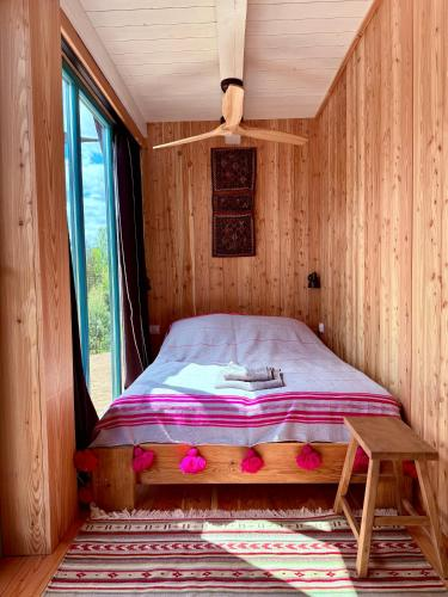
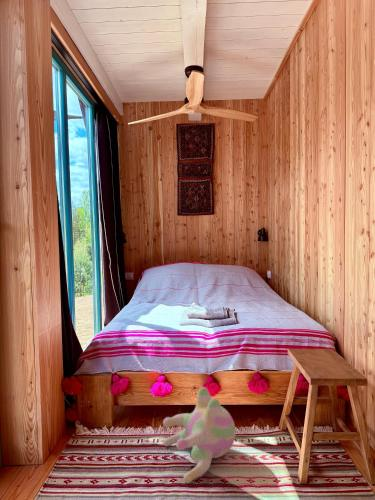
+ plush toy [162,386,237,484]
